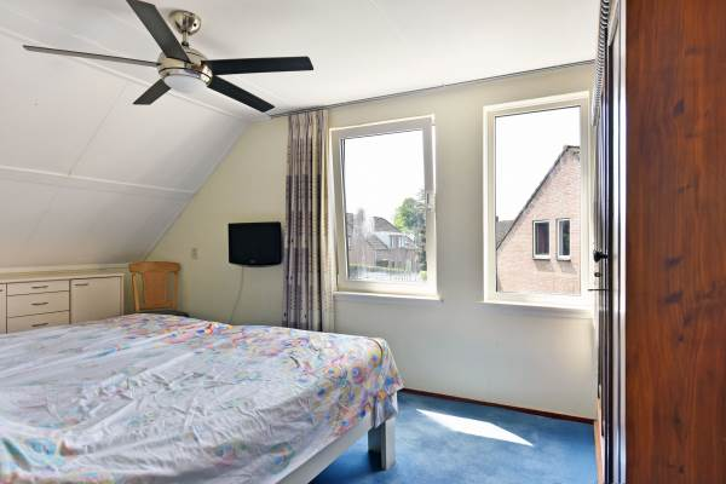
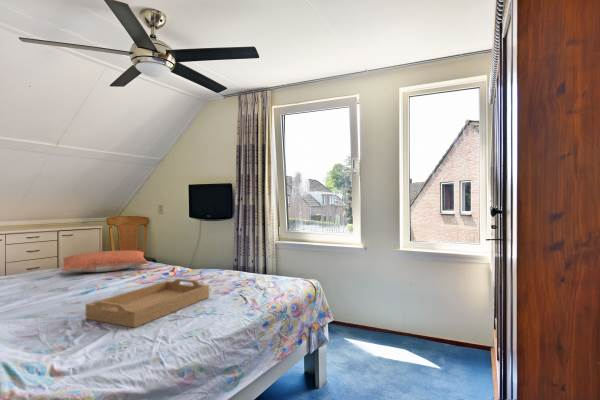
+ serving tray [85,278,210,329]
+ pillow [60,249,150,273]
